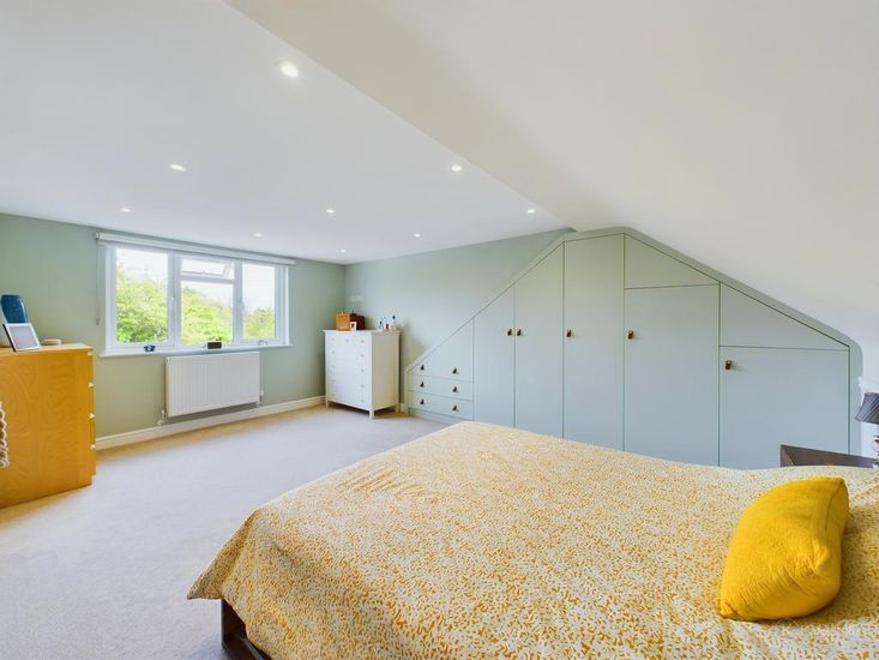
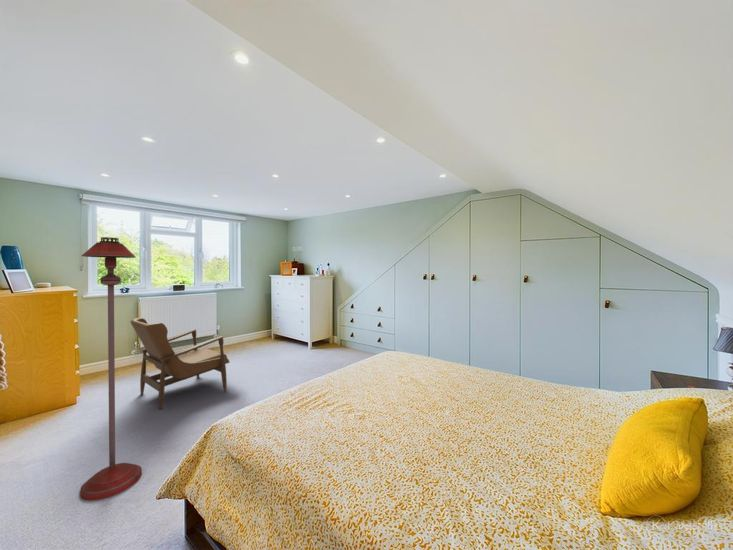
+ armchair [130,317,231,410]
+ floor lamp [79,236,143,501]
